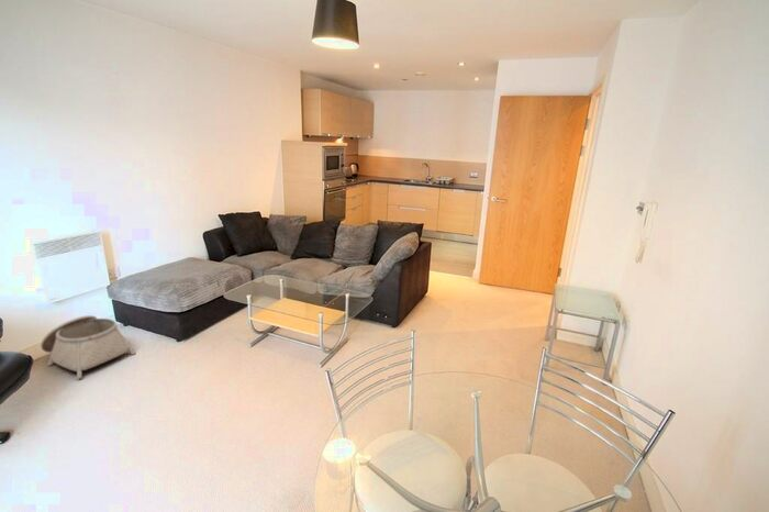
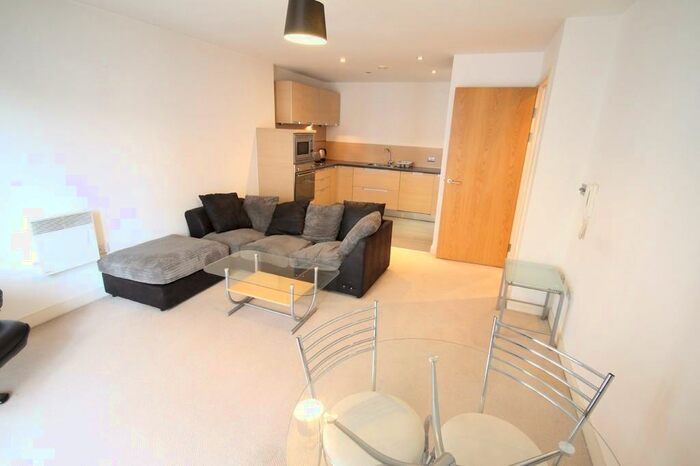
- basket [40,314,136,380]
